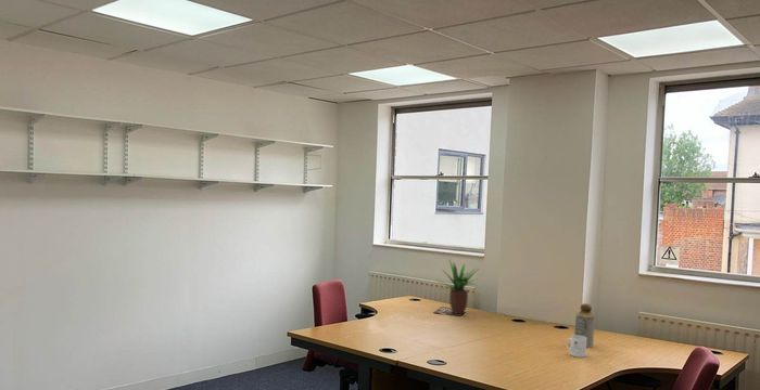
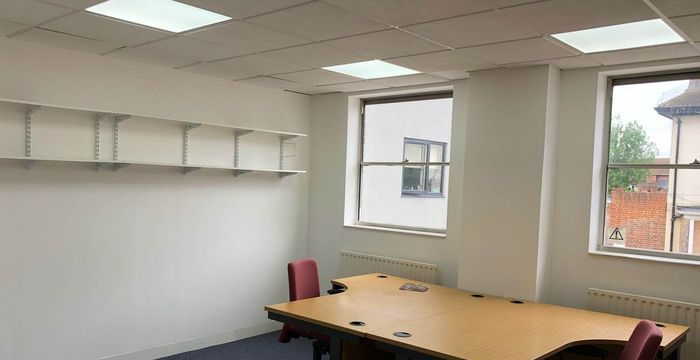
- mug [565,334,587,359]
- potted plant [435,258,480,315]
- bottle [573,302,596,349]
